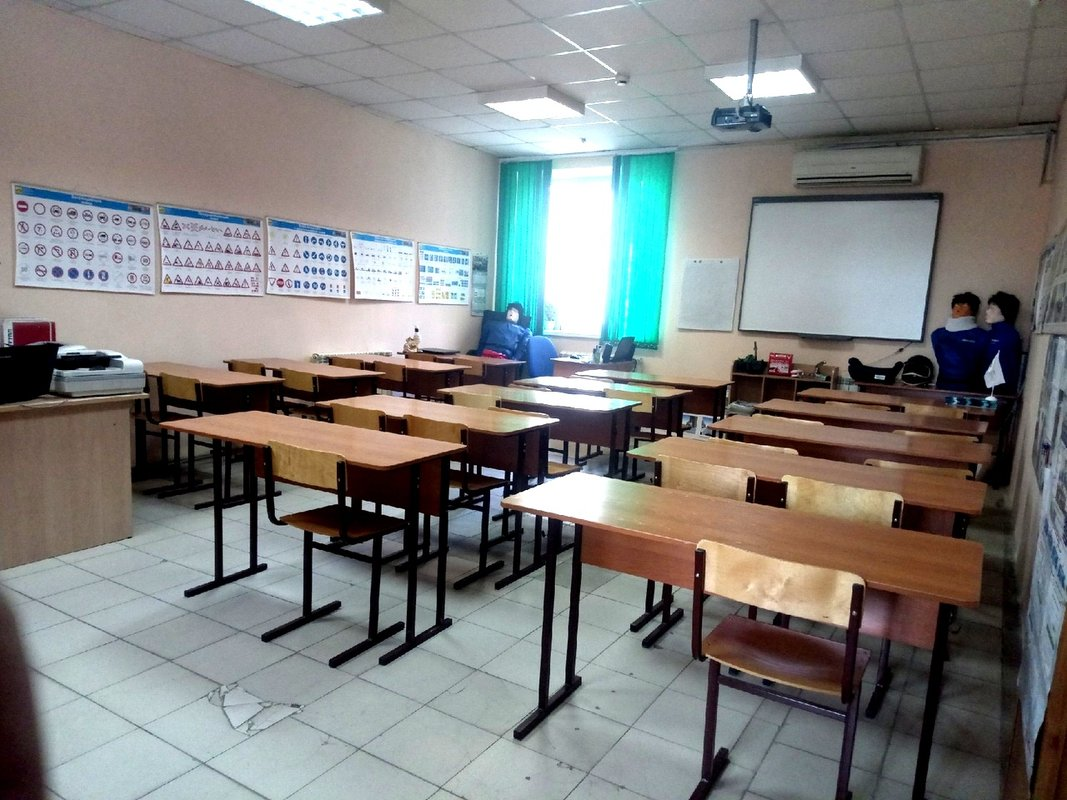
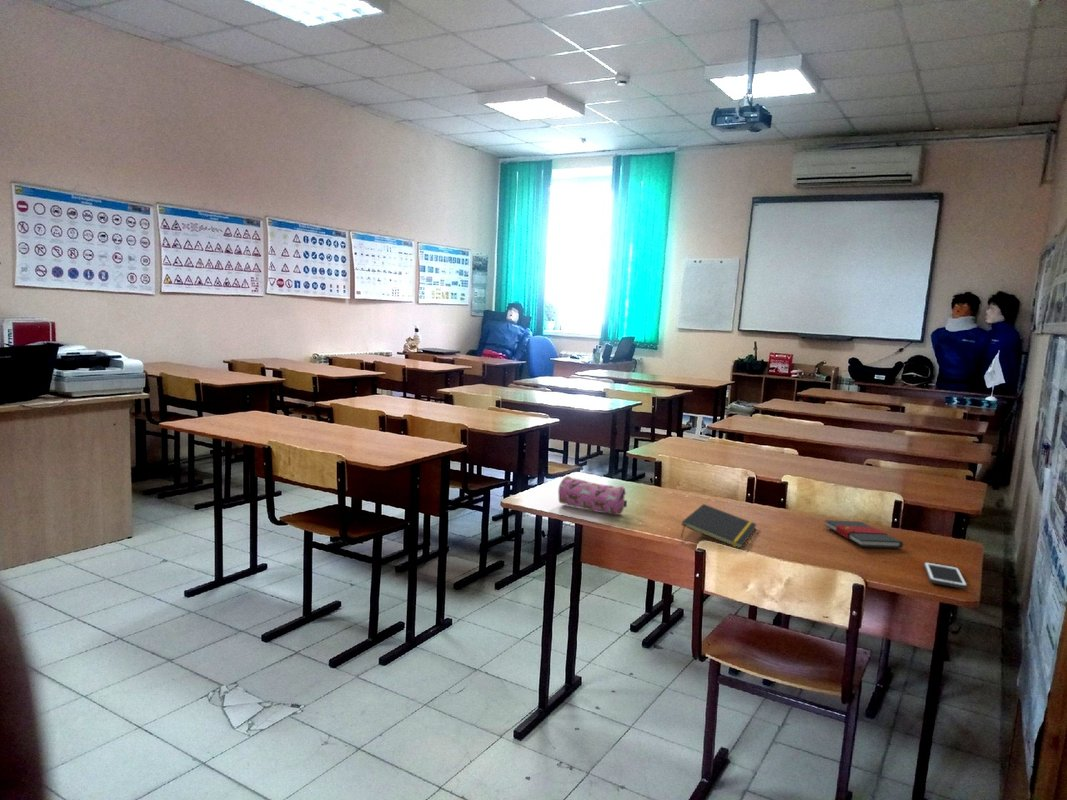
+ pencil case [557,475,628,516]
+ book [824,519,904,549]
+ cell phone [923,561,968,590]
+ notepad [680,503,758,550]
